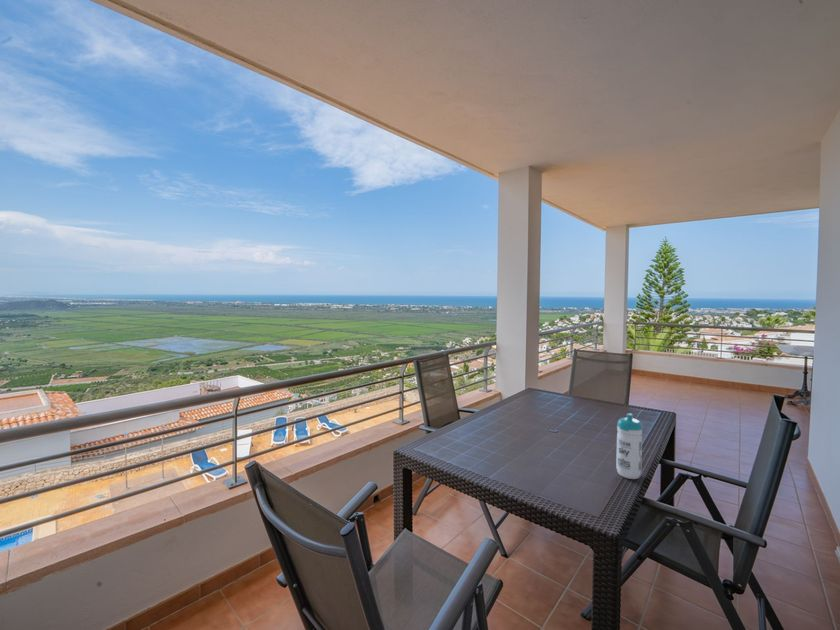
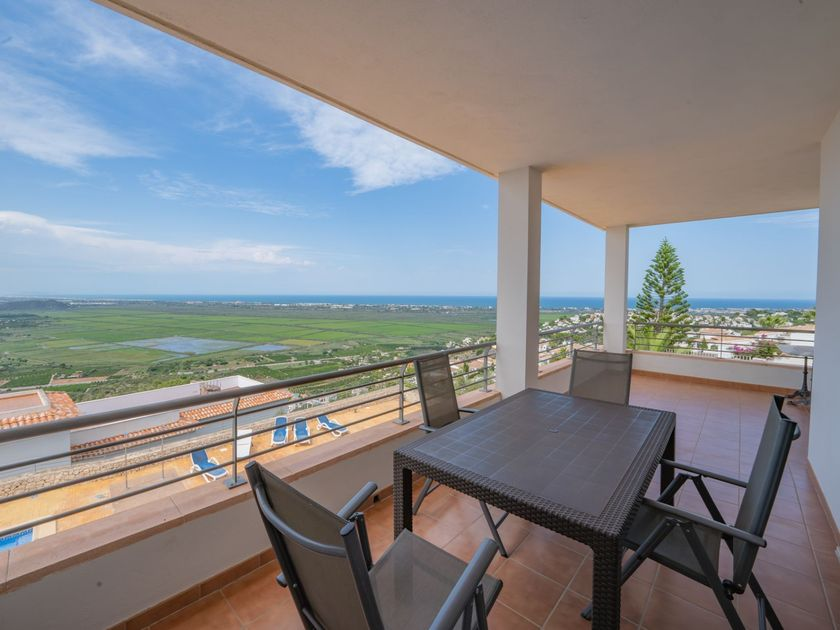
- water bottle [615,413,644,480]
